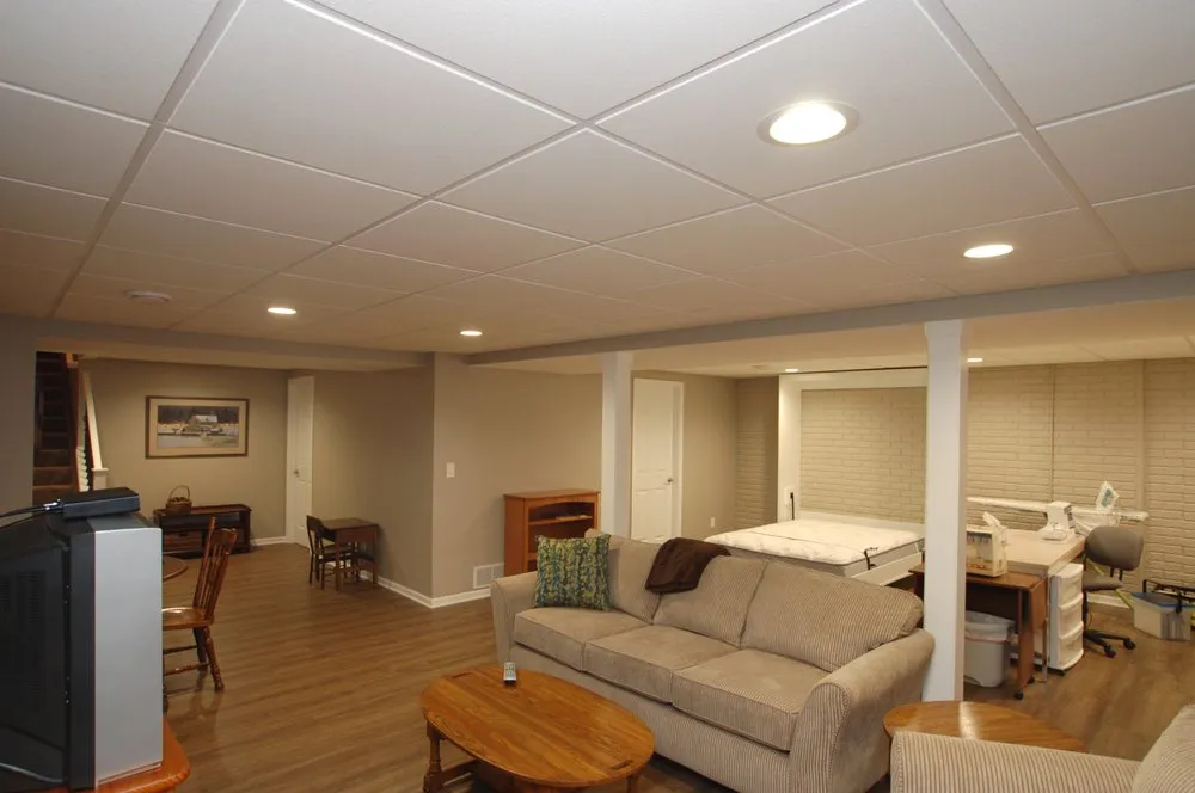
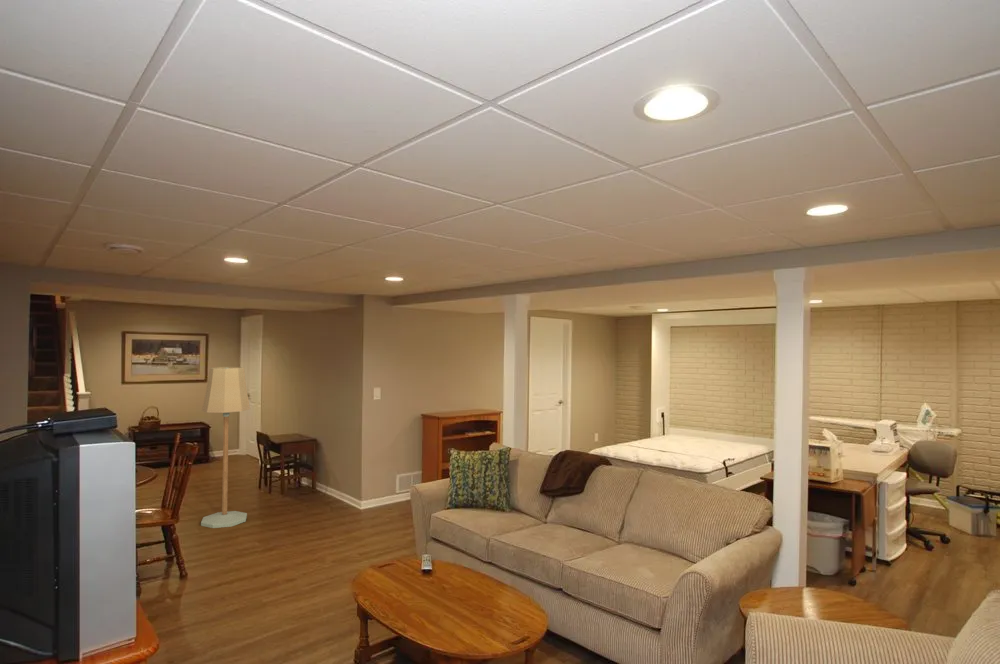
+ floor lamp [200,366,251,529]
